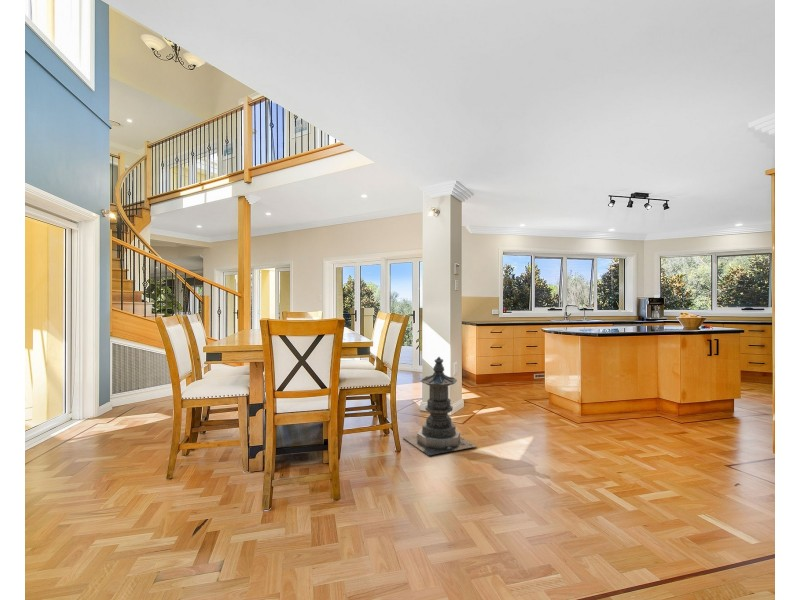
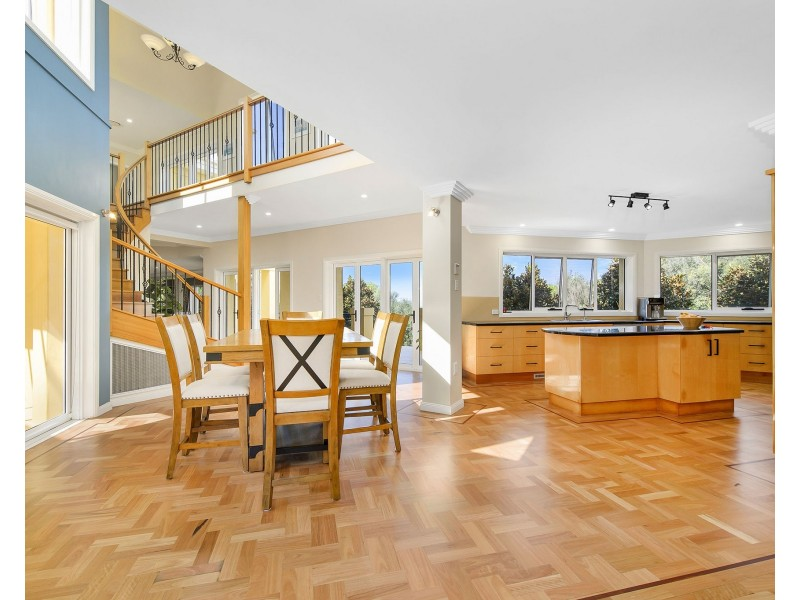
- stone pagoda [401,356,478,458]
